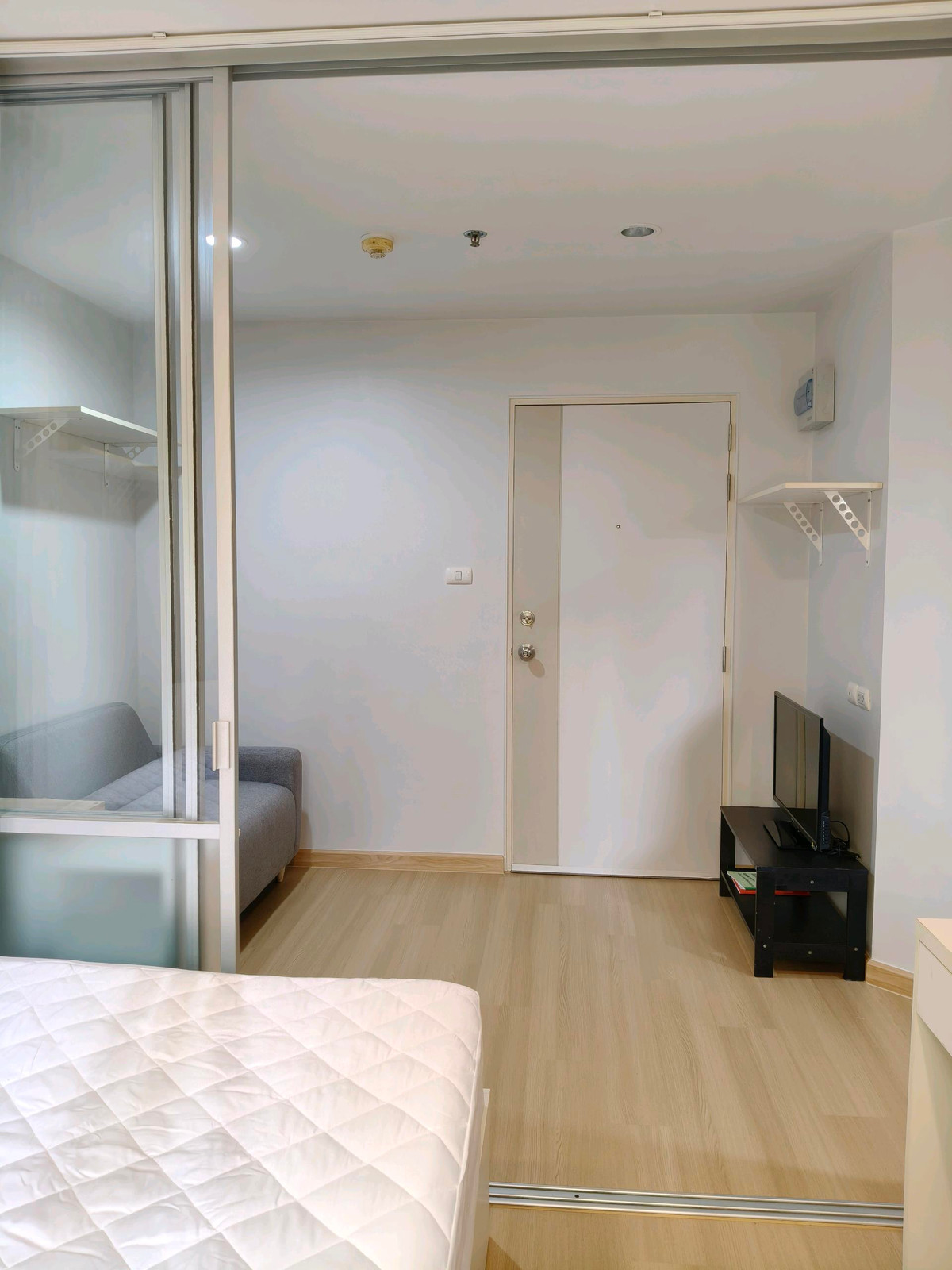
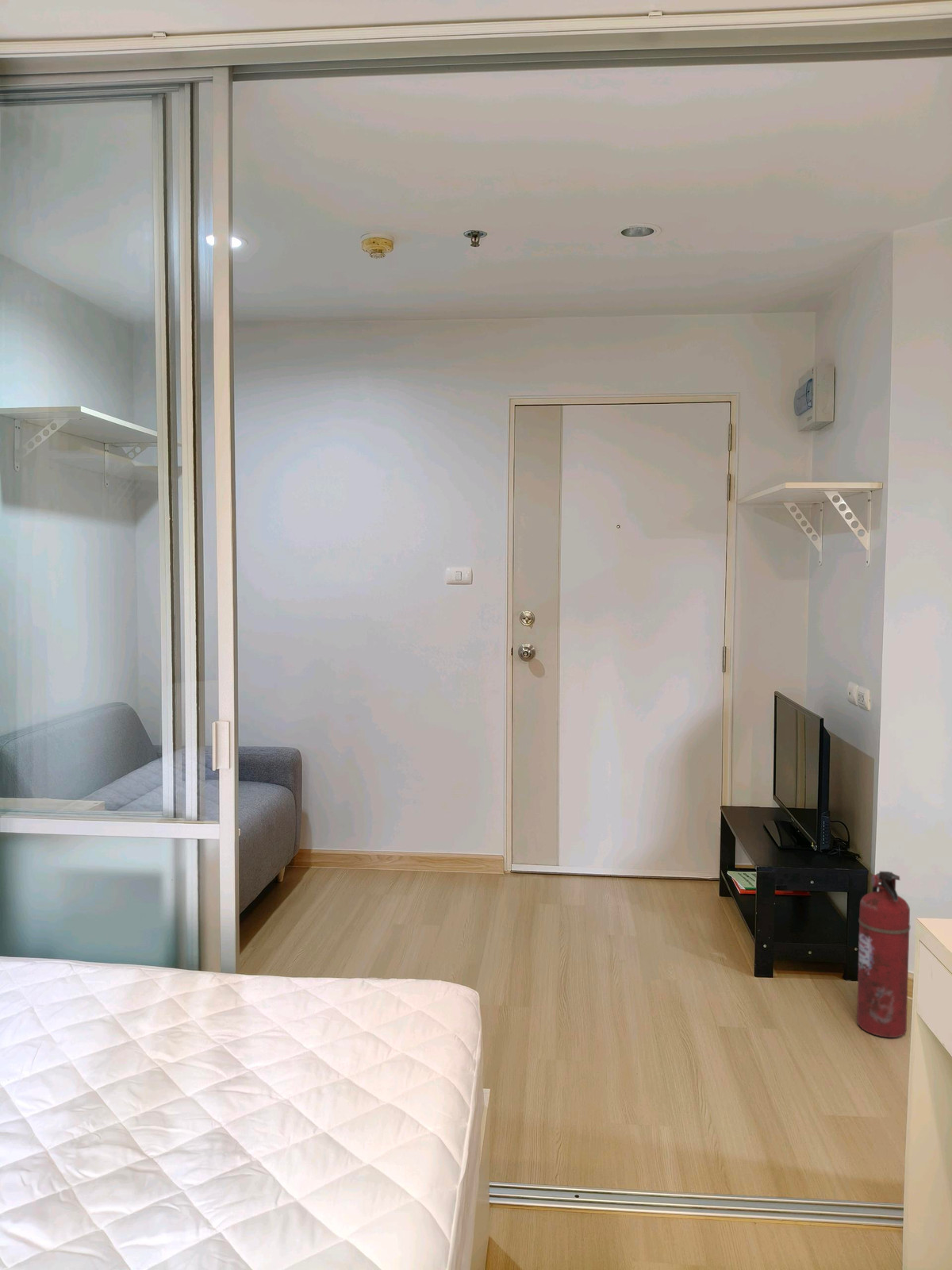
+ fire extinguisher [856,871,911,1038]
